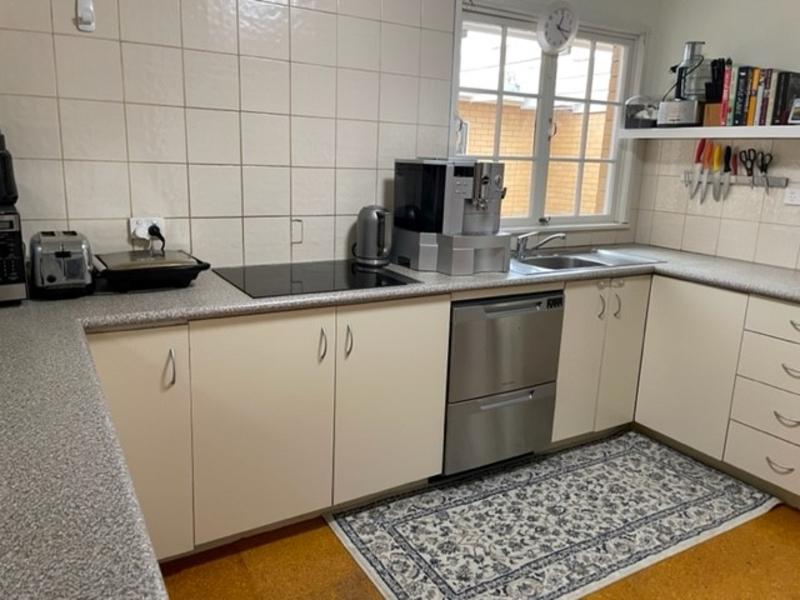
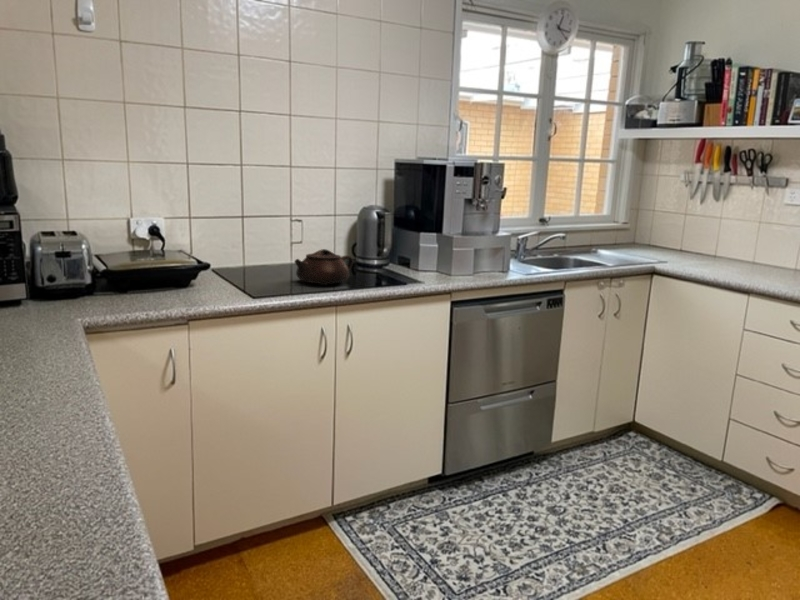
+ teapot [293,248,354,286]
